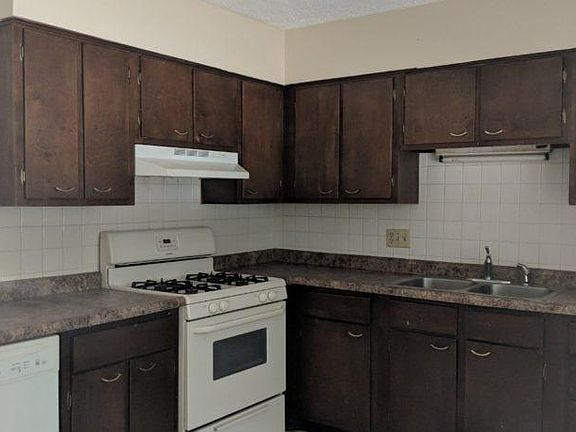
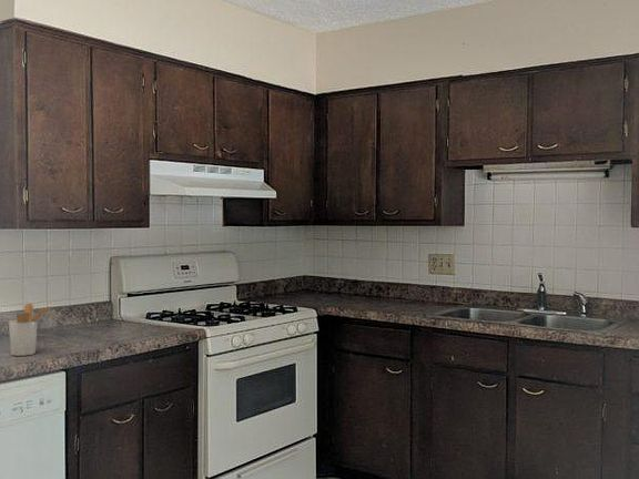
+ utensil holder [8,302,52,357]
